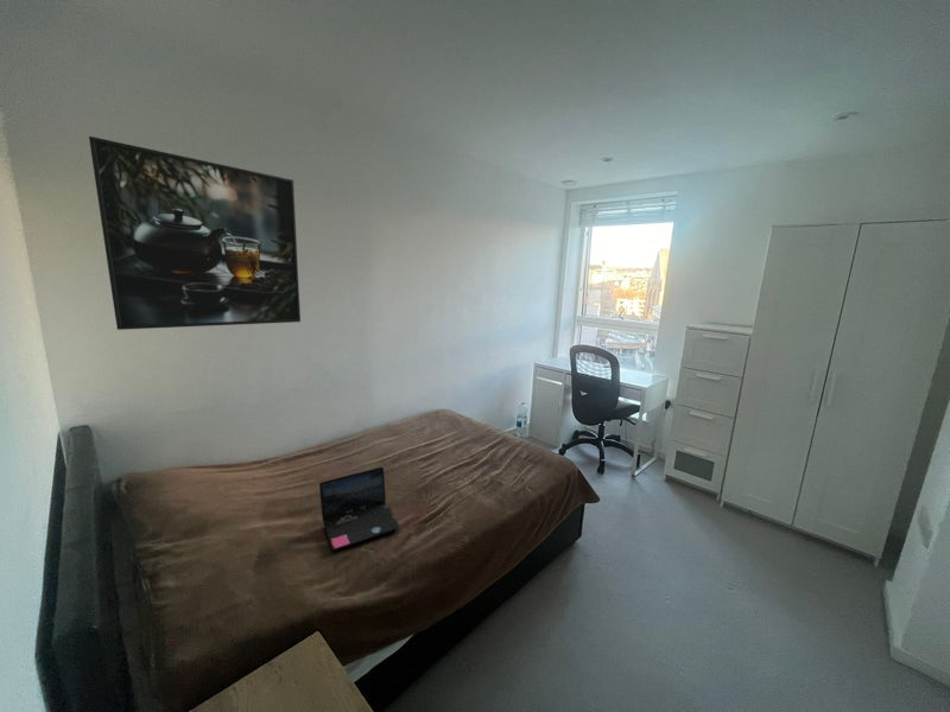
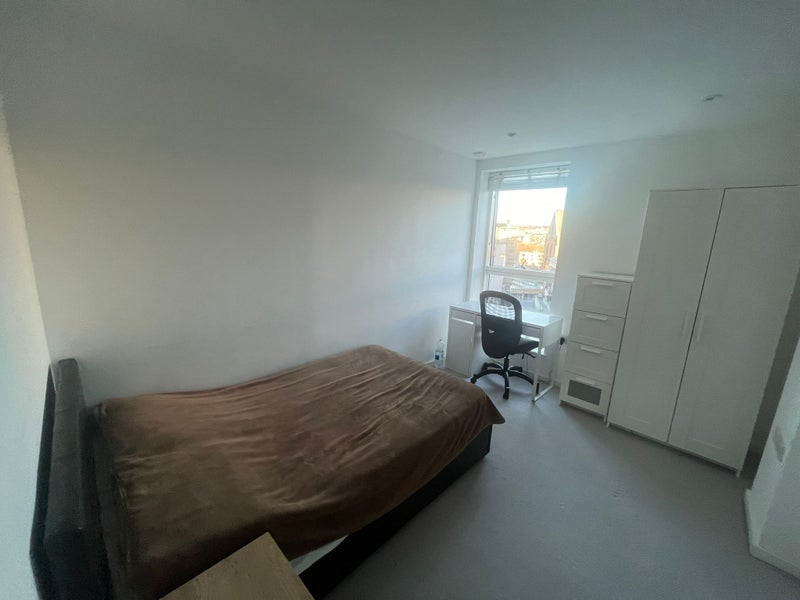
- laptop [318,466,401,551]
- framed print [88,135,302,331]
